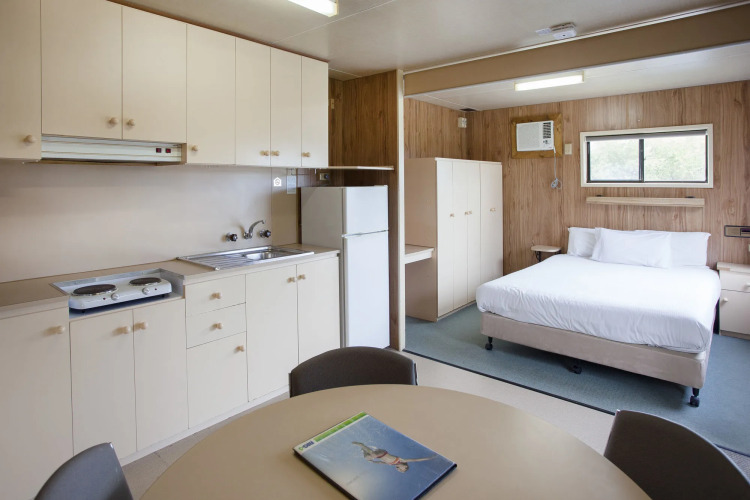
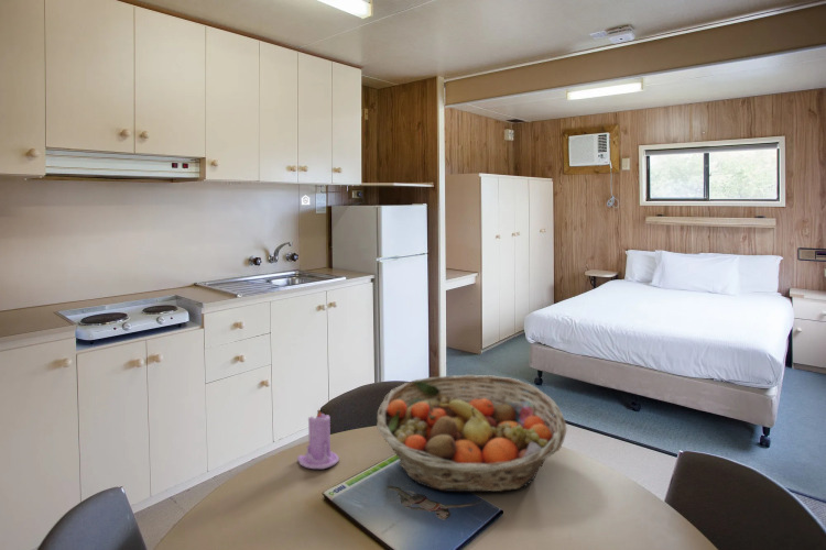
+ fruit basket [376,374,568,493]
+ candle [296,407,340,470]
